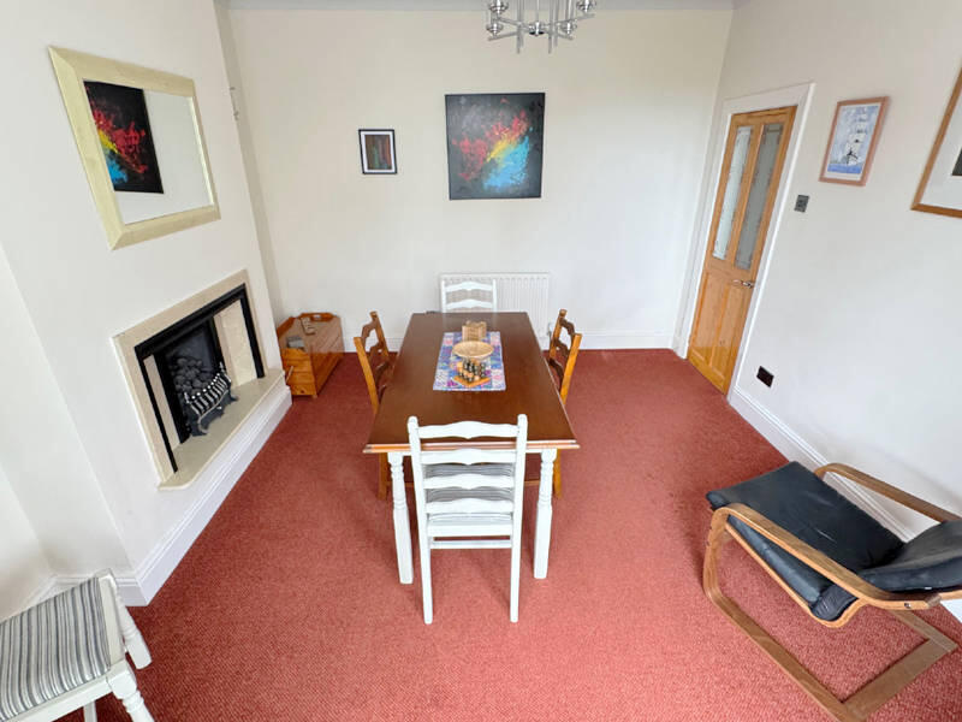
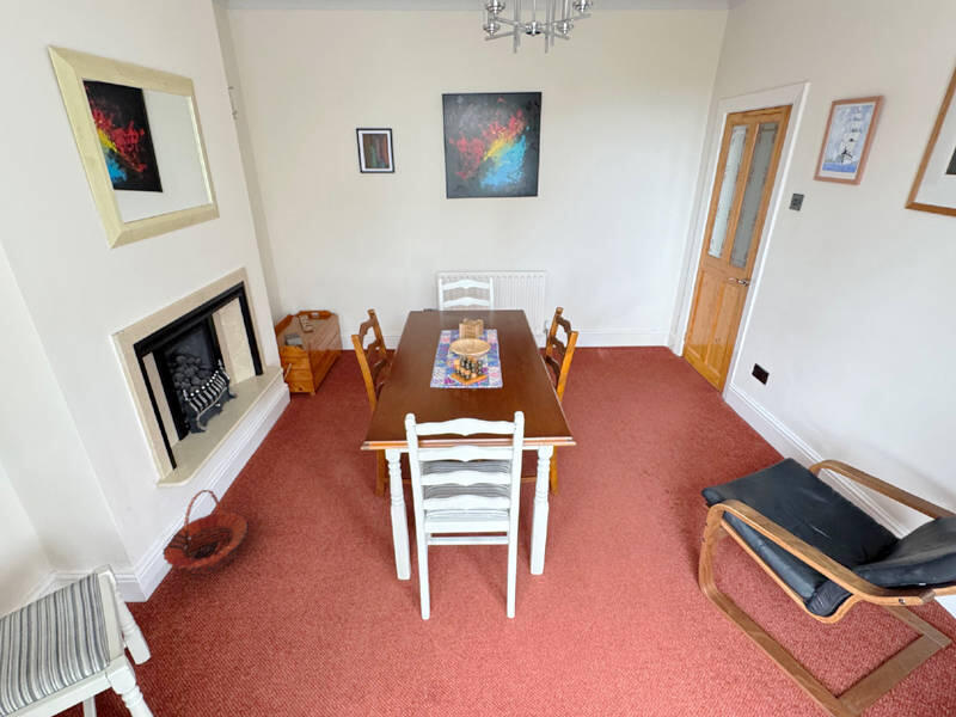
+ basket [161,489,250,575]
